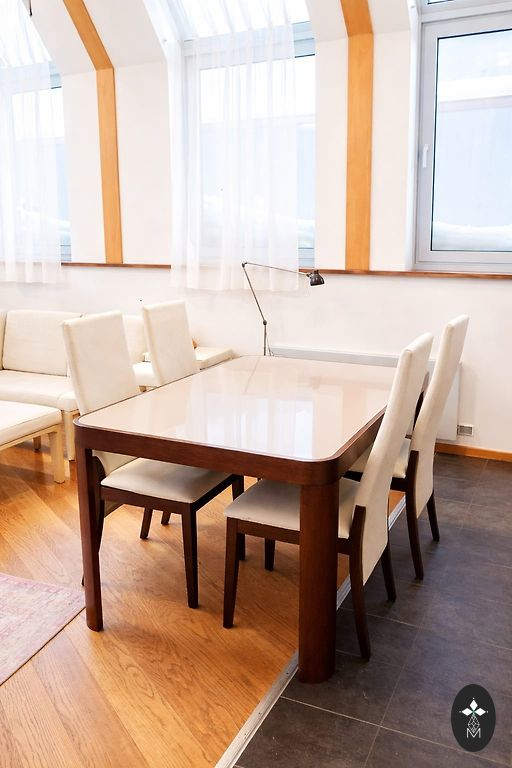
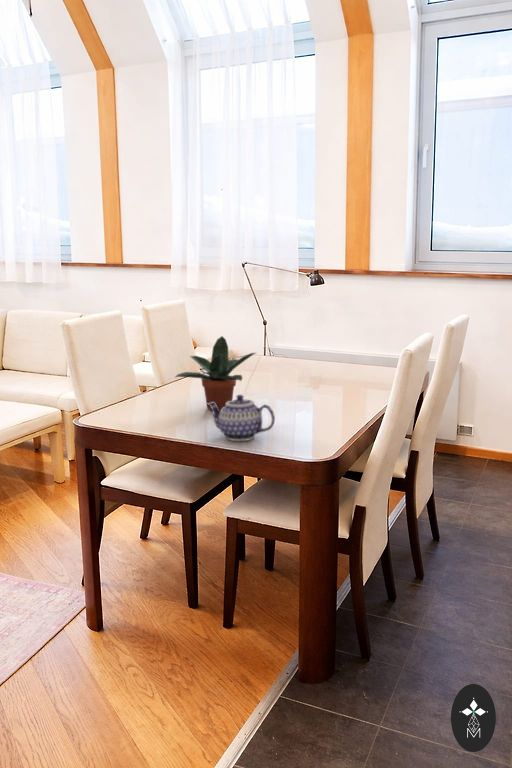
+ potted plant [174,335,257,411]
+ teapot [206,394,276,442]
